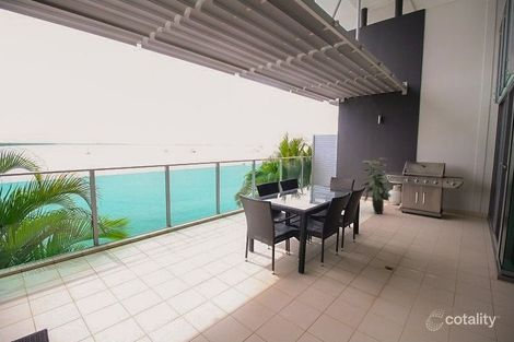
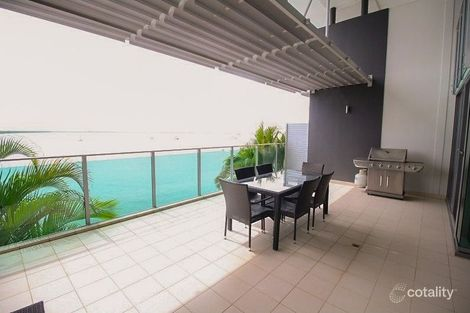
- indoor plant [360,156,393,214]
